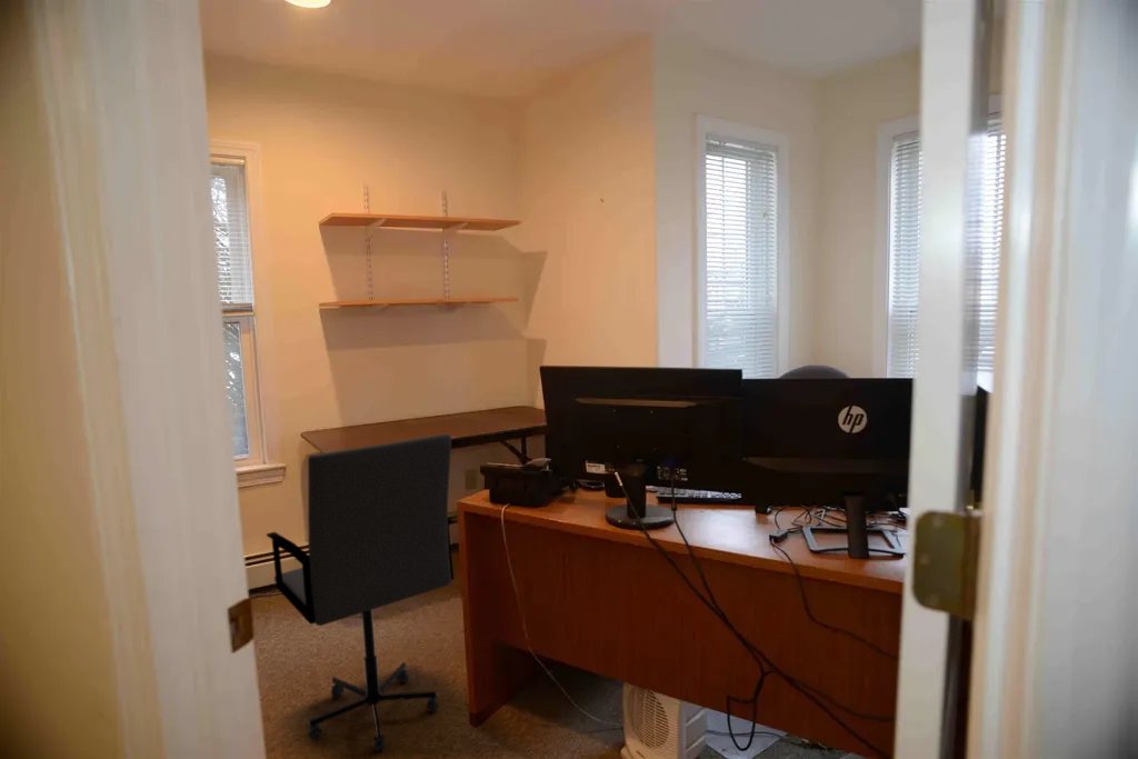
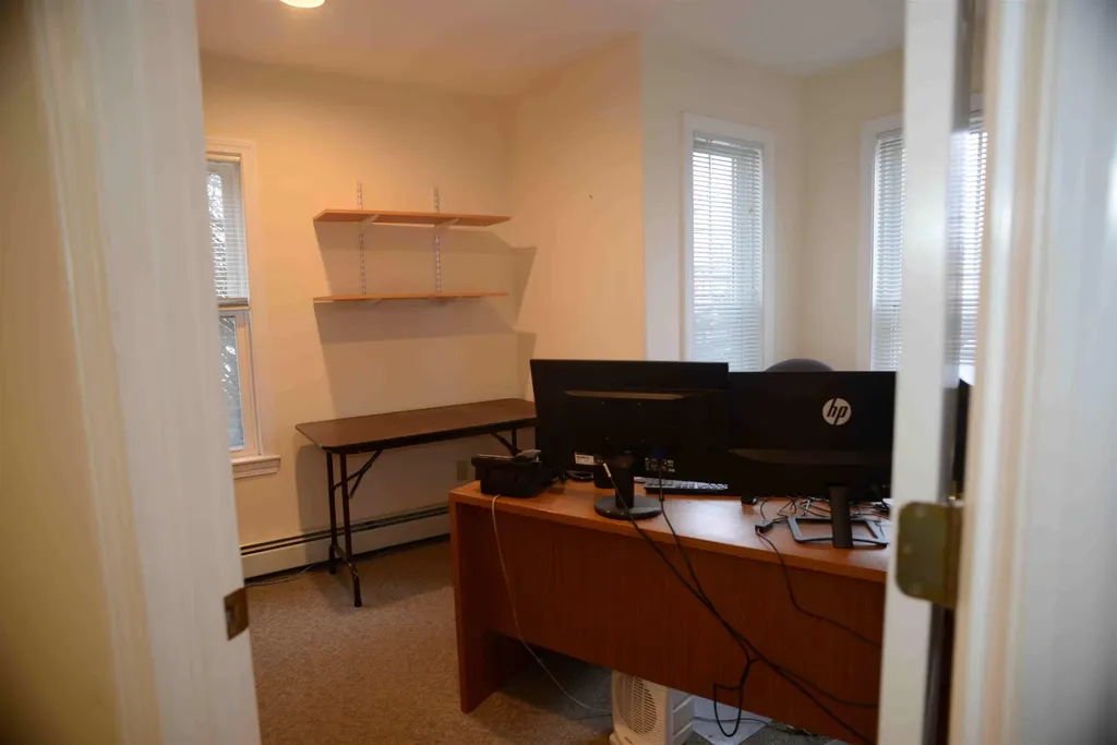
- office chair [266,433,456,752]
